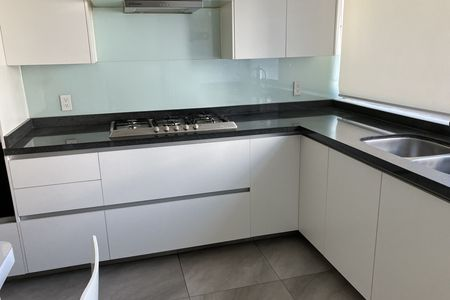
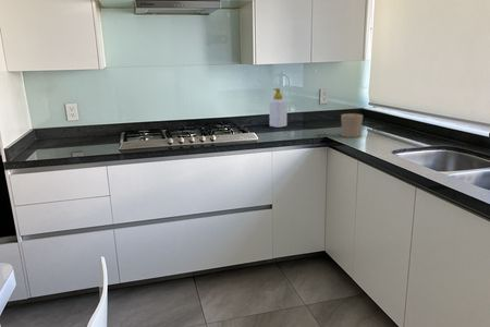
+ soap bottle [268,87,287,129]
+ cup [340,112,364,138]
